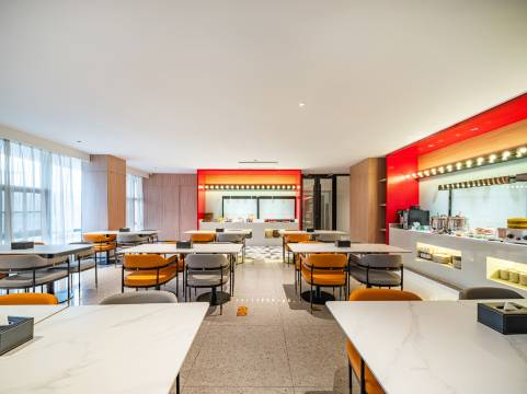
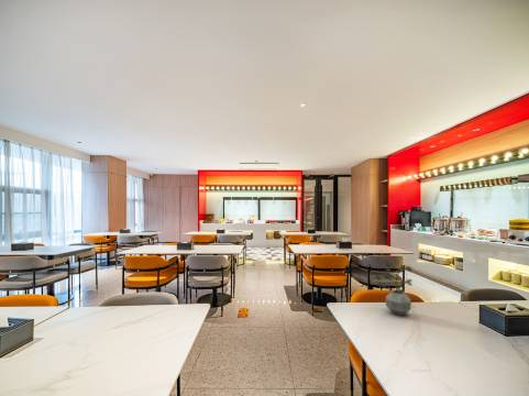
+ potted plant [375,260,414,317]
